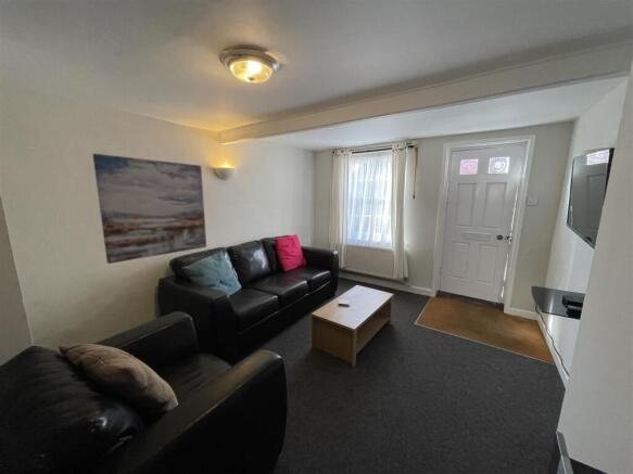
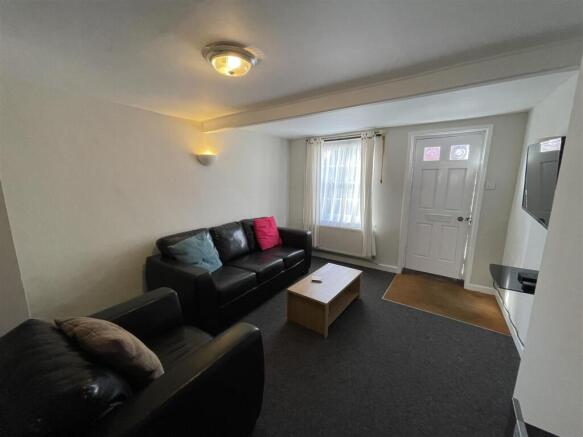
- wall art [91,153,207,265]
